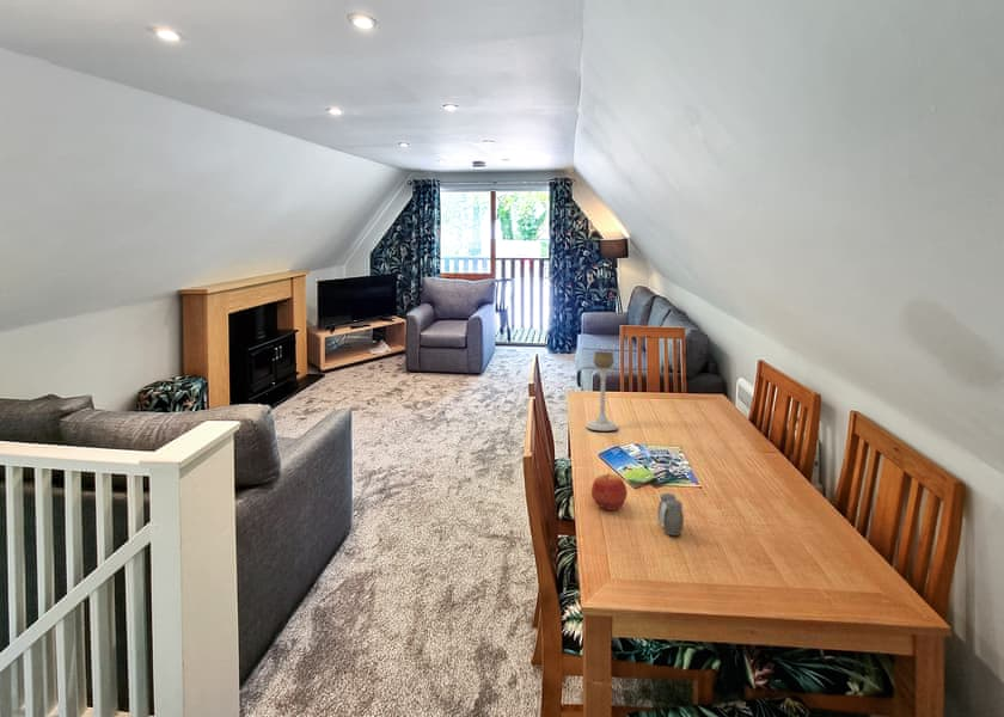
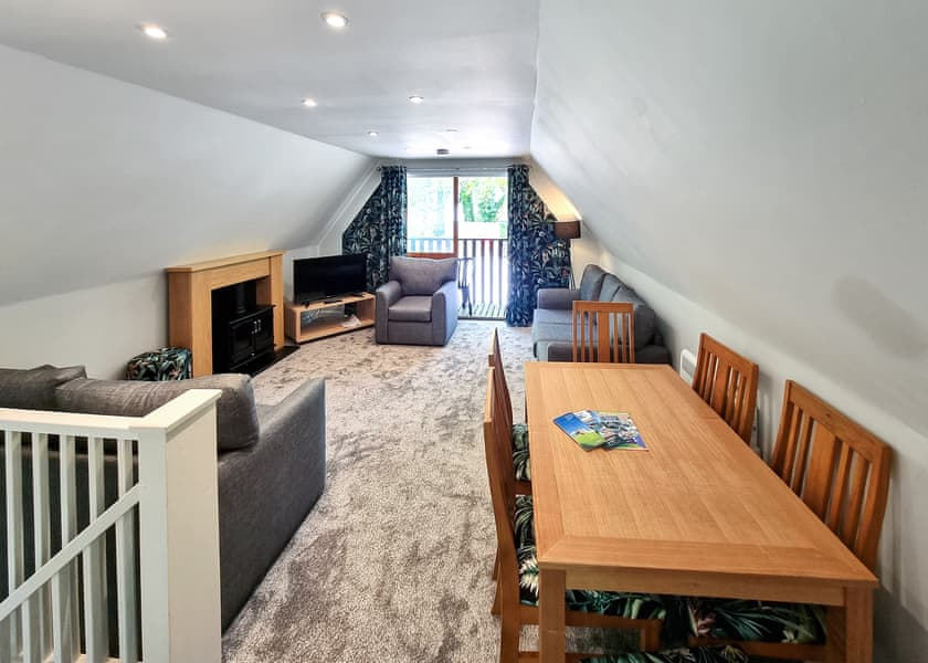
- candle holder [584,350,619,431]
- salt and pepper shaker [656,492,685,537]
- apple [590,472,629,511]
